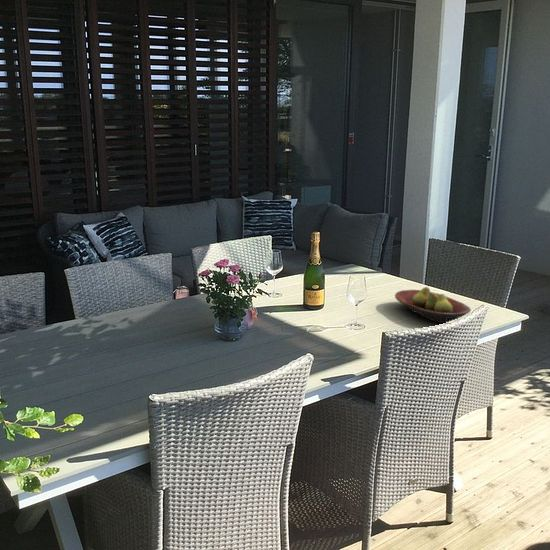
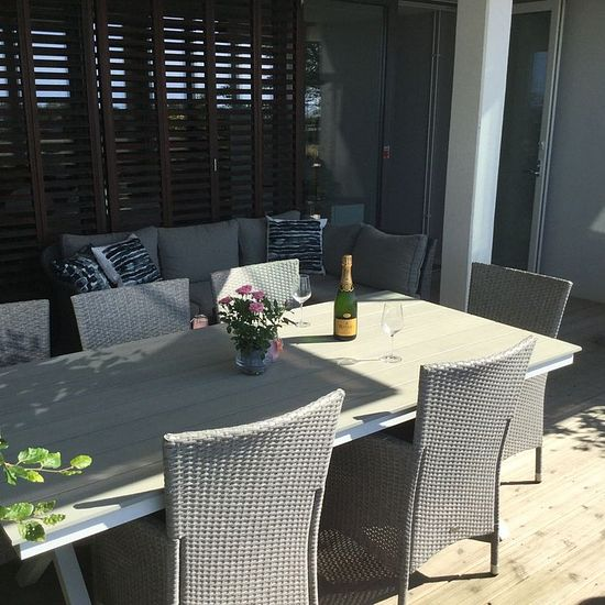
- fruit bowl [394,286,472,324]
